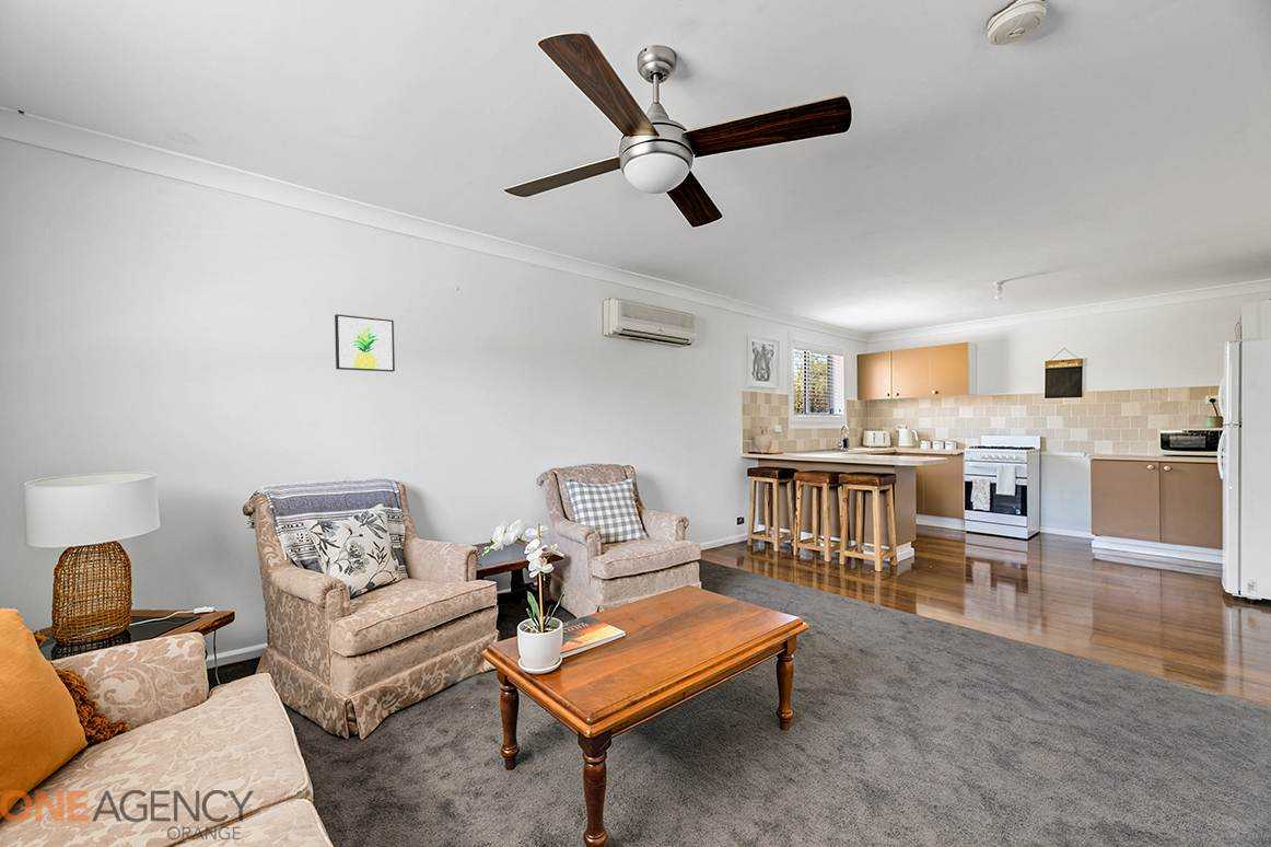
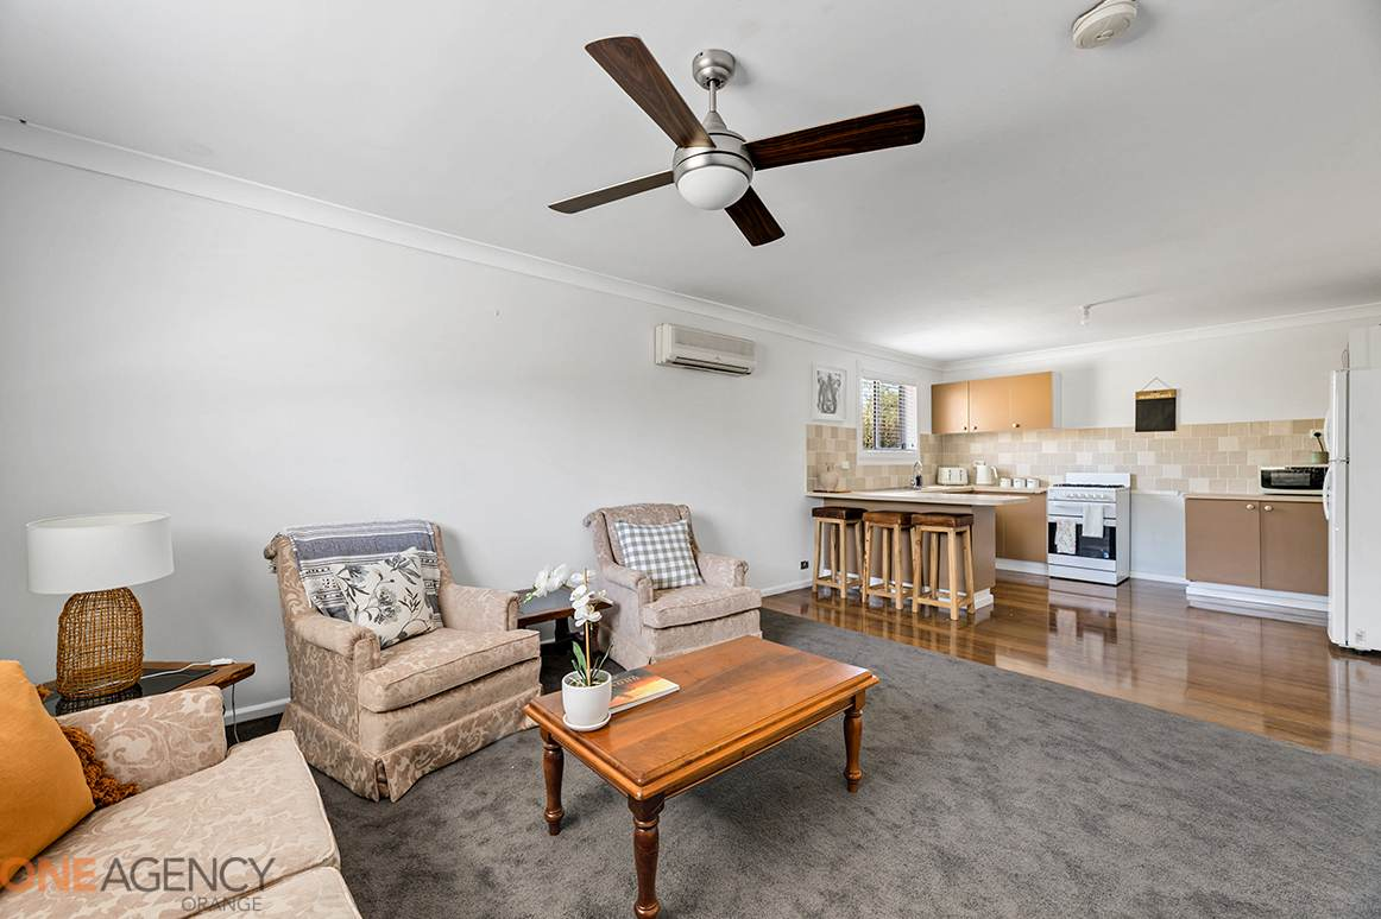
- wall art [334,313,396,373]
